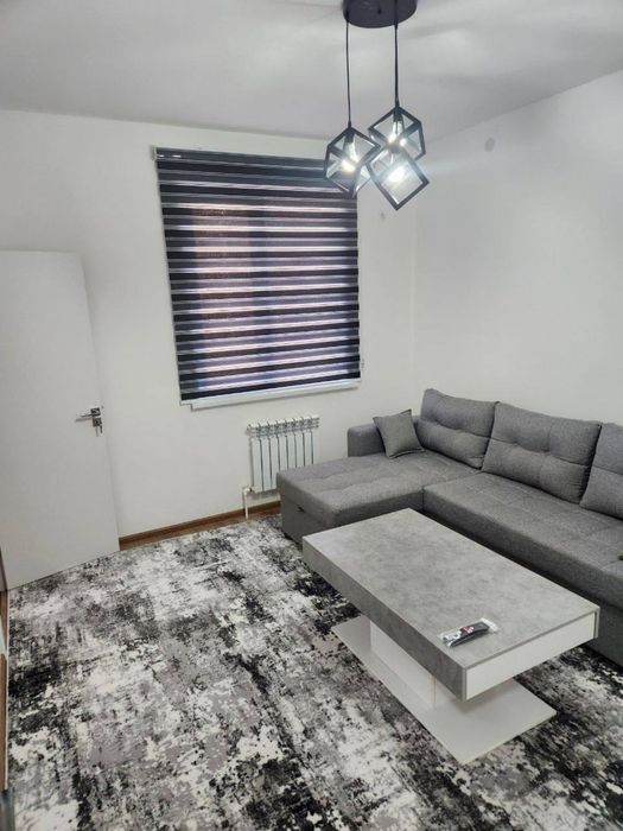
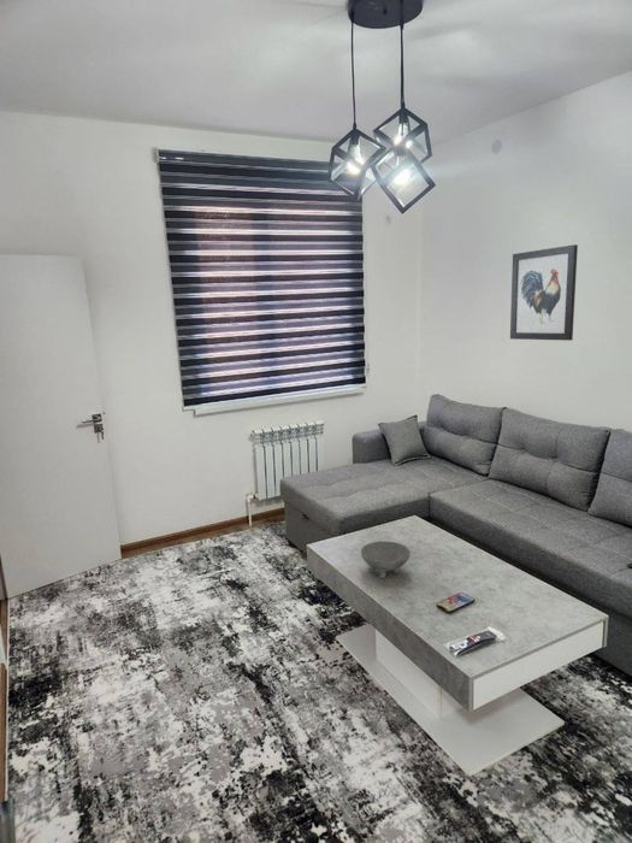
+ wall art [509,243,579,342]
+ smartphone [436,591,476,614]
+ bowl [360,541,412,579]
